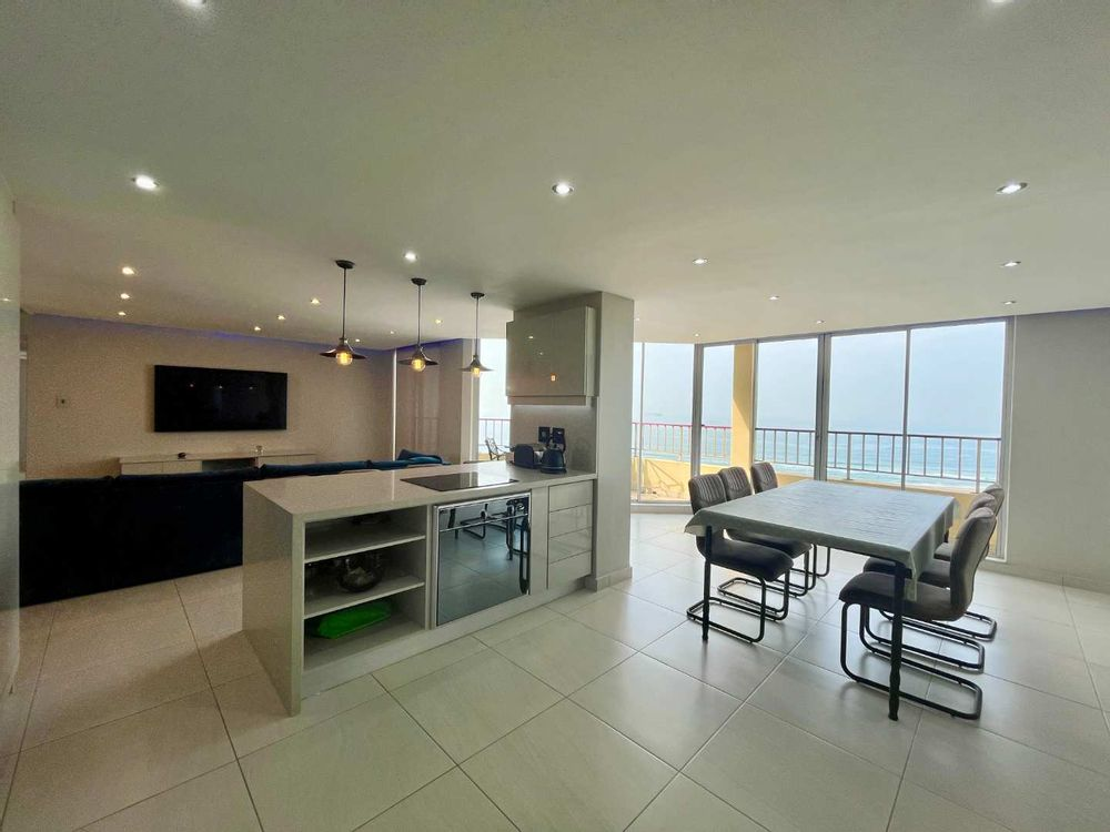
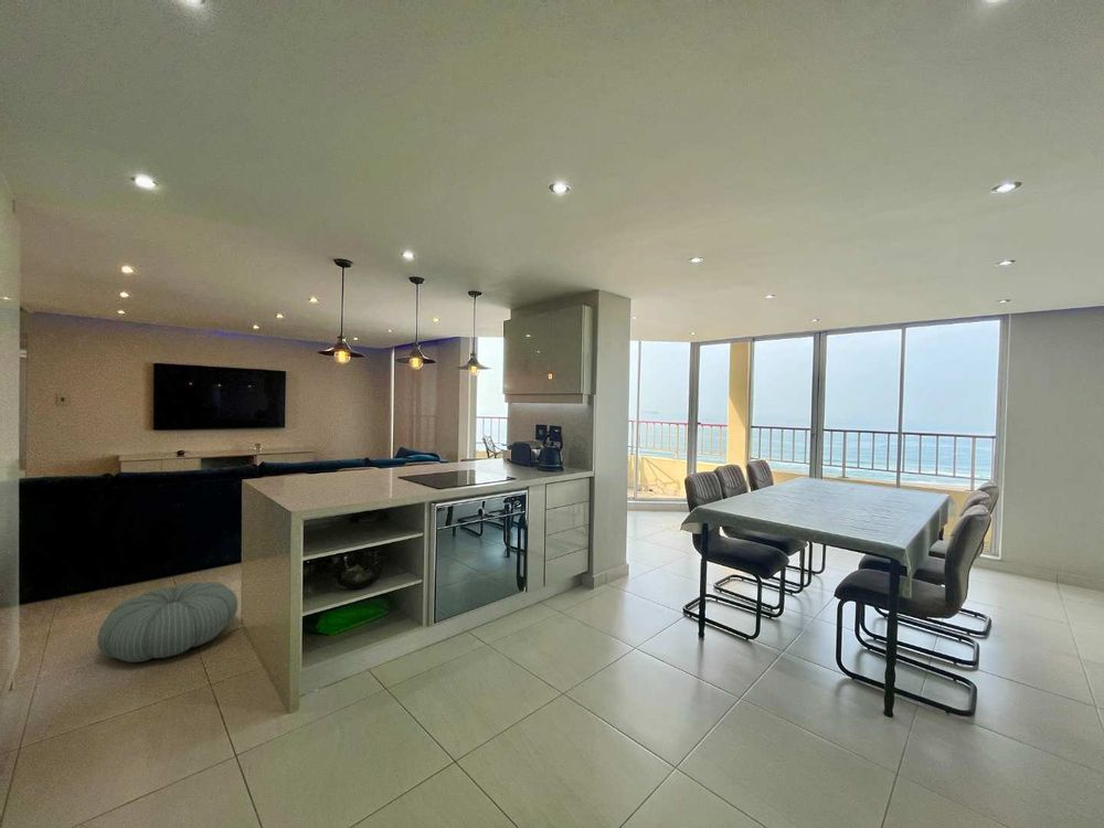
+ pouf [96,581,238,664]
